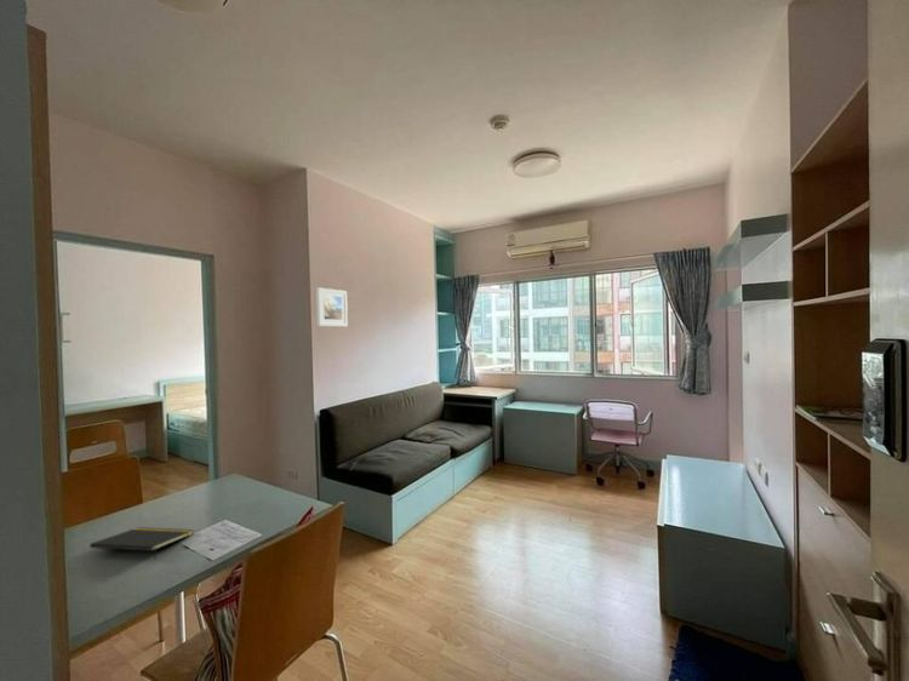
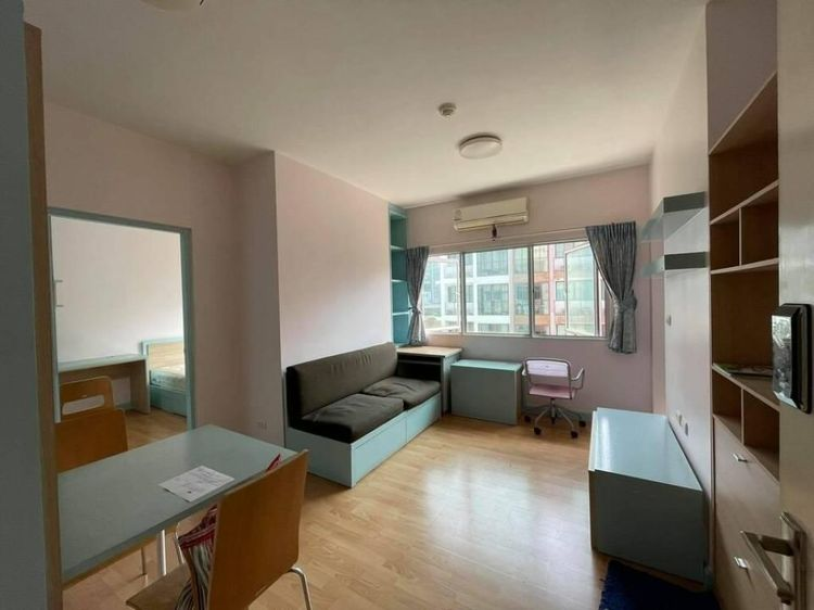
- notepad [88,526,195,561]
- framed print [315,286,349,327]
